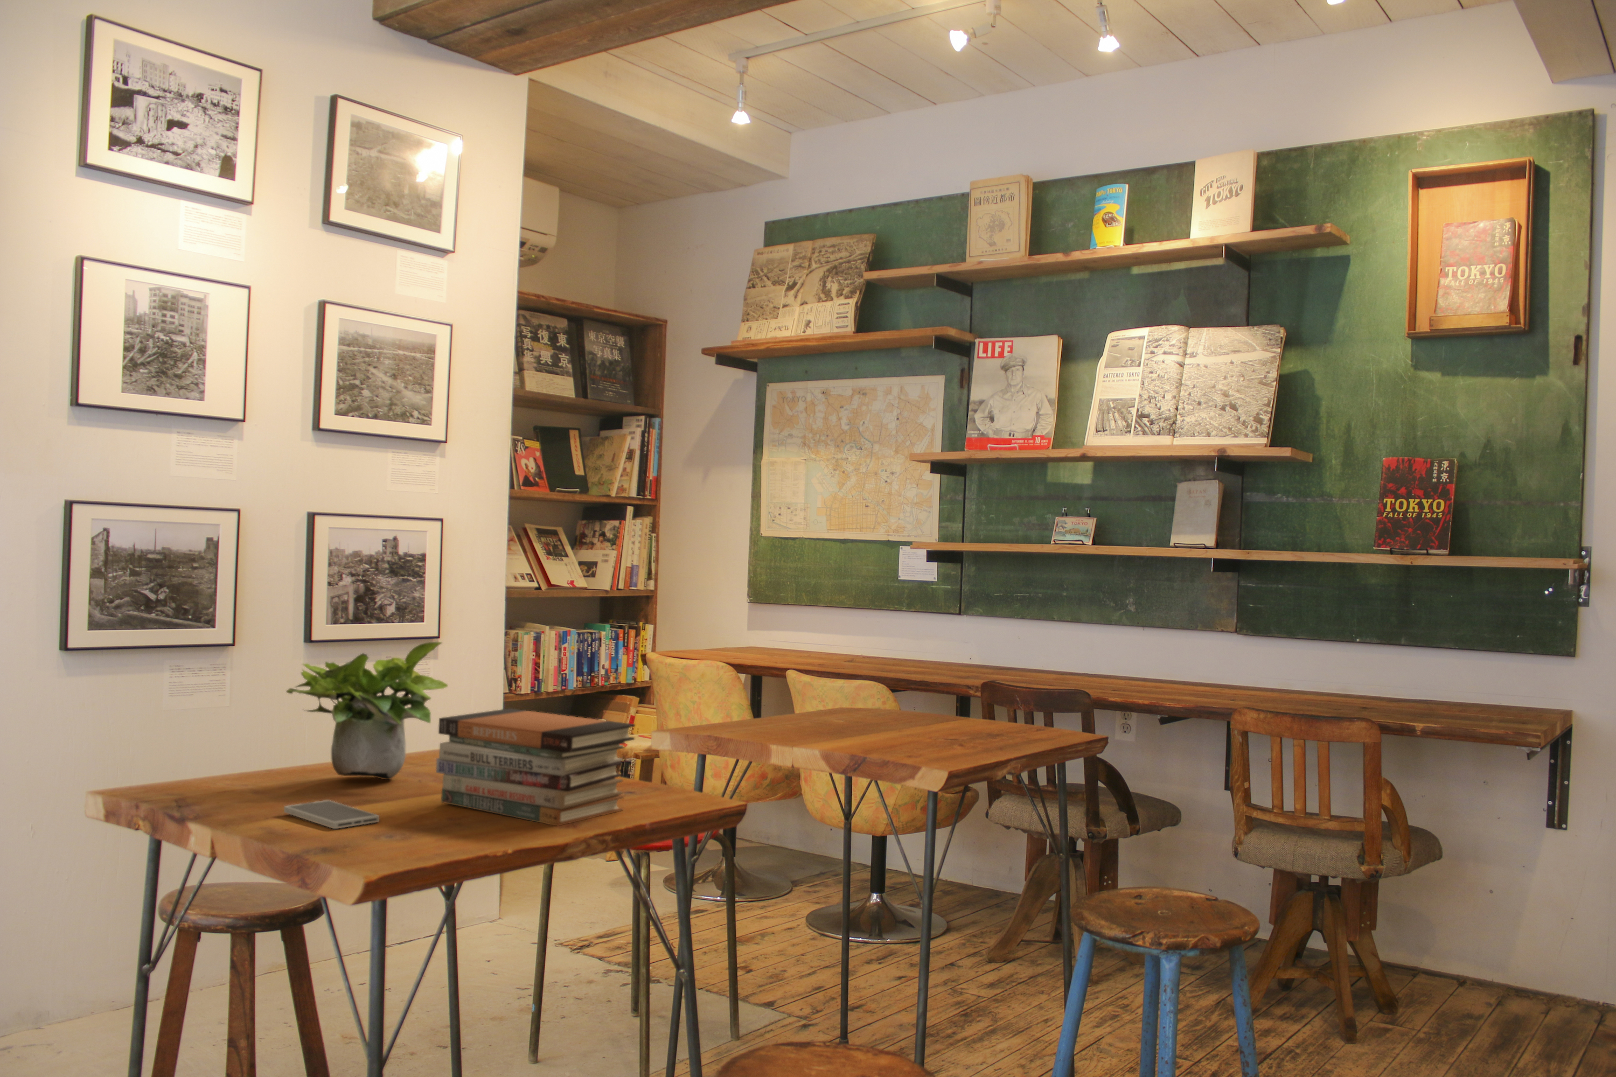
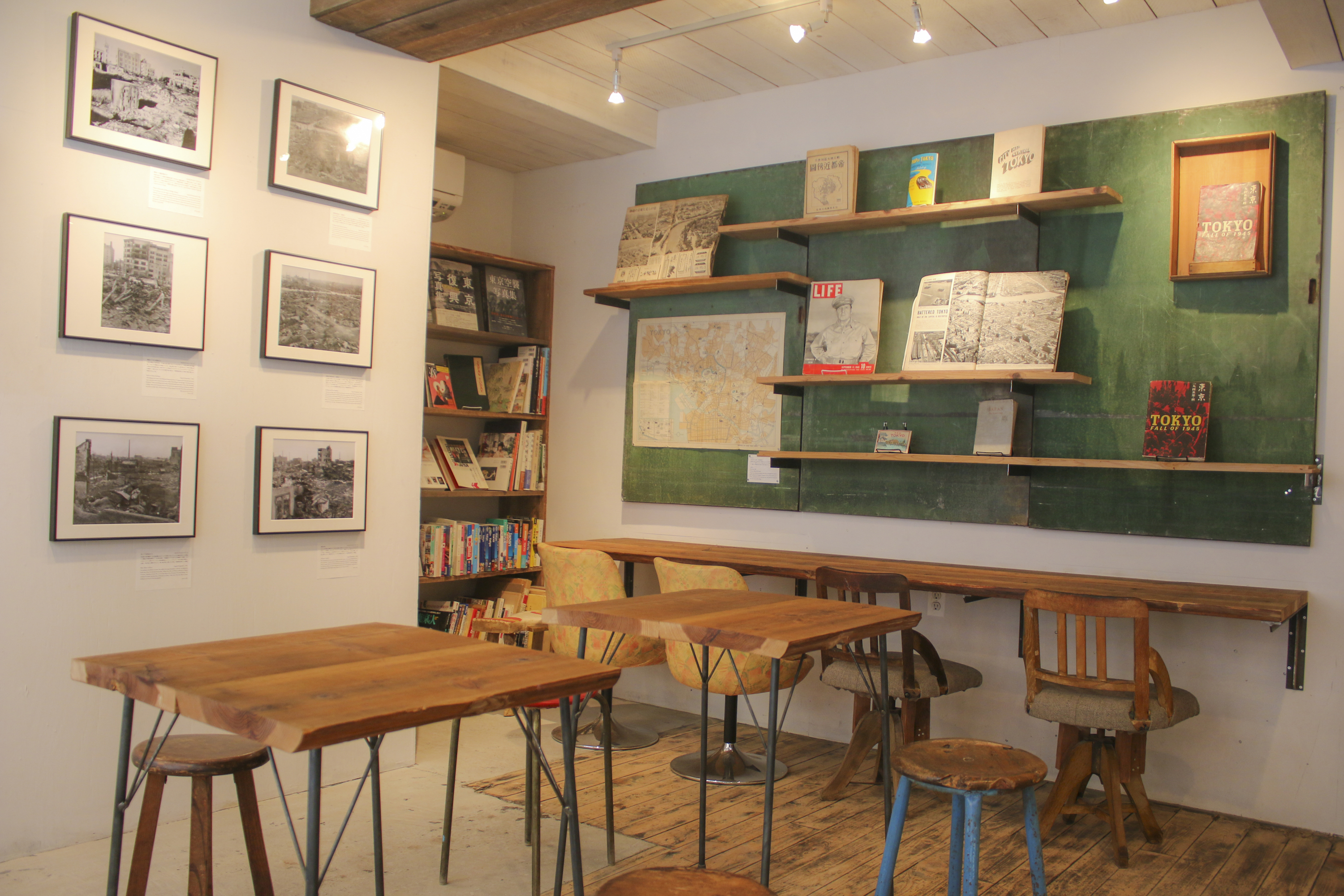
- potted plant [285,642,448,780]
- book stack [435,708,636,827]
- smartphone [284,799,380,829]
